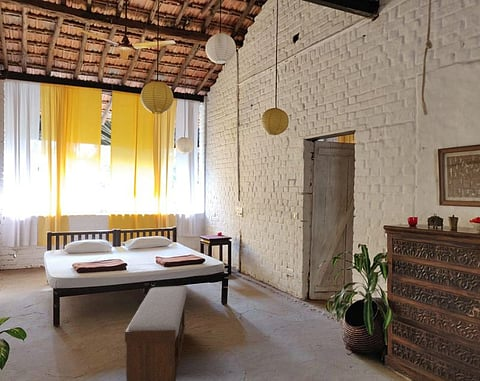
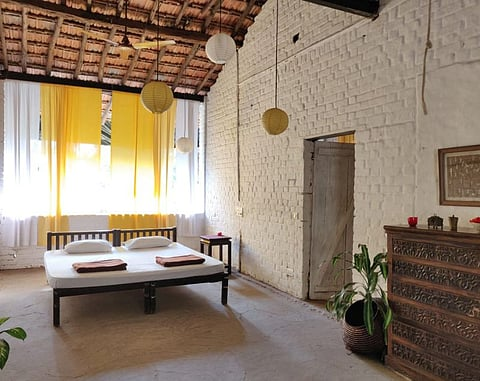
- bench [124,285,188,381]
